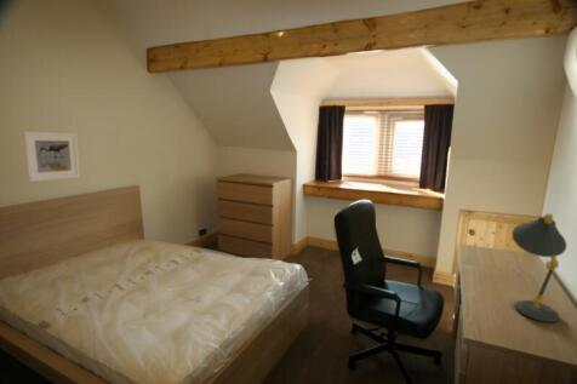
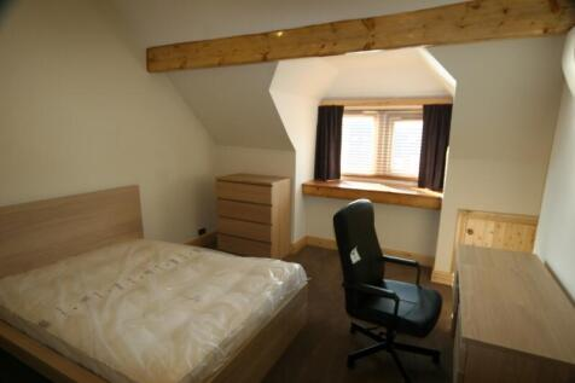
- desk lamp [510,213,567,323]
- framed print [22,130,81,183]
